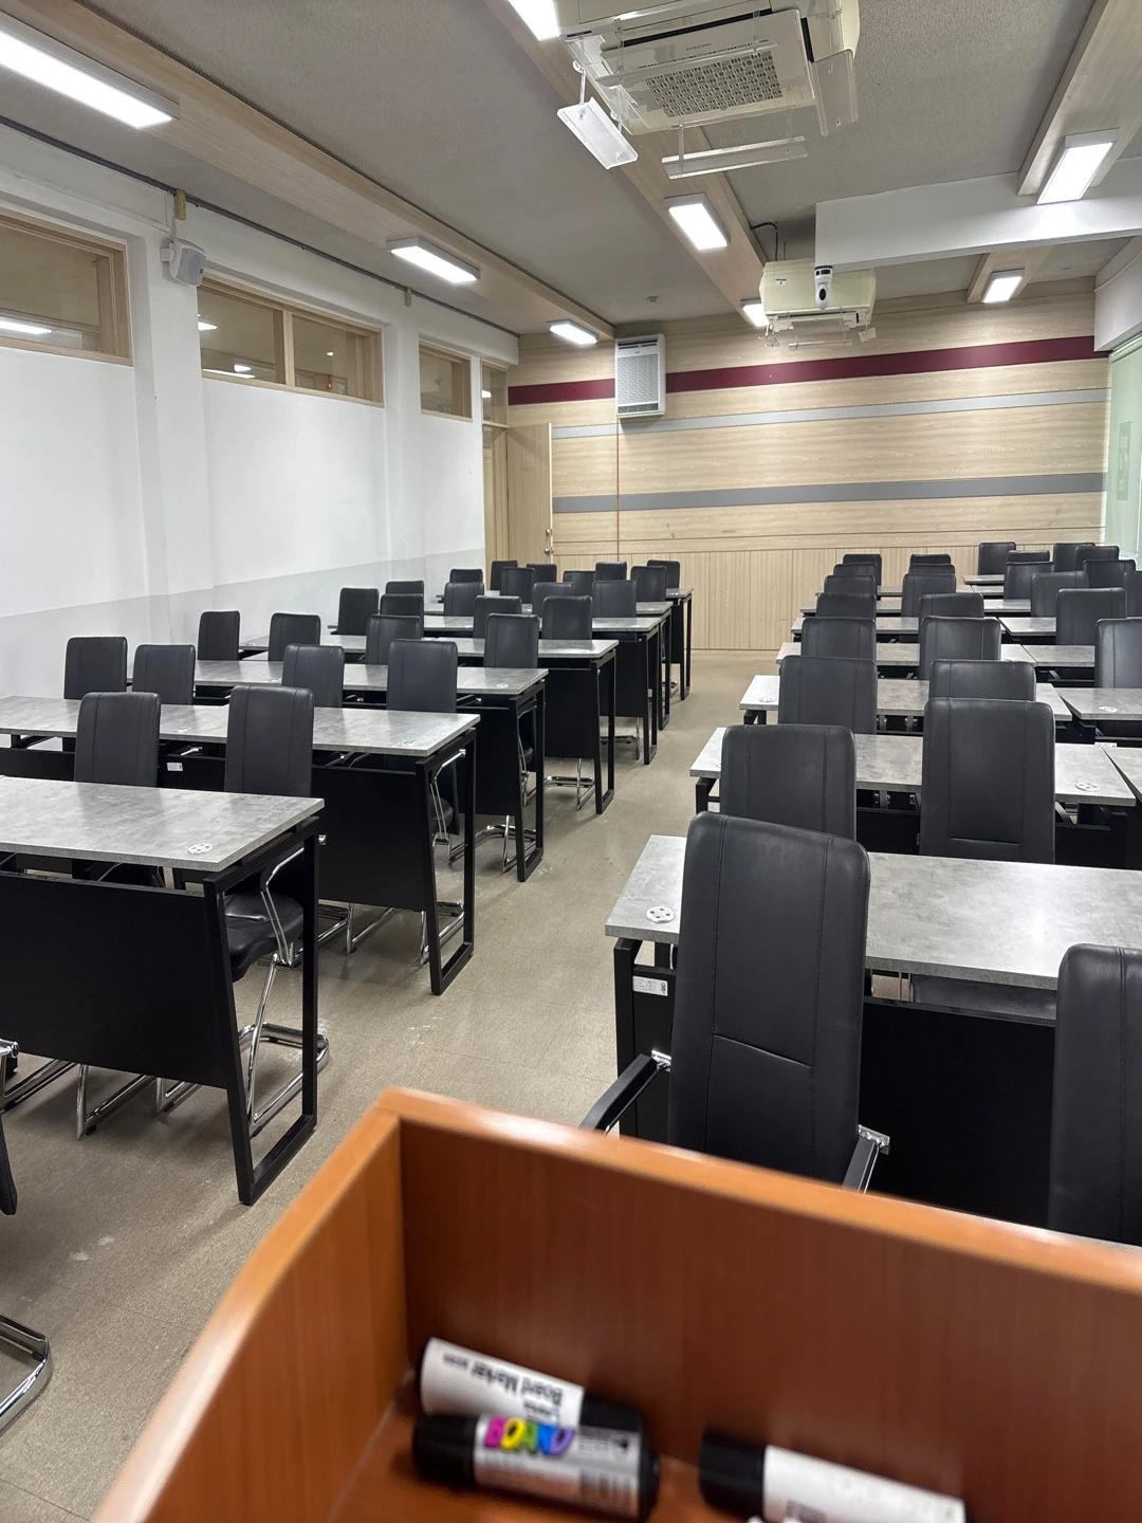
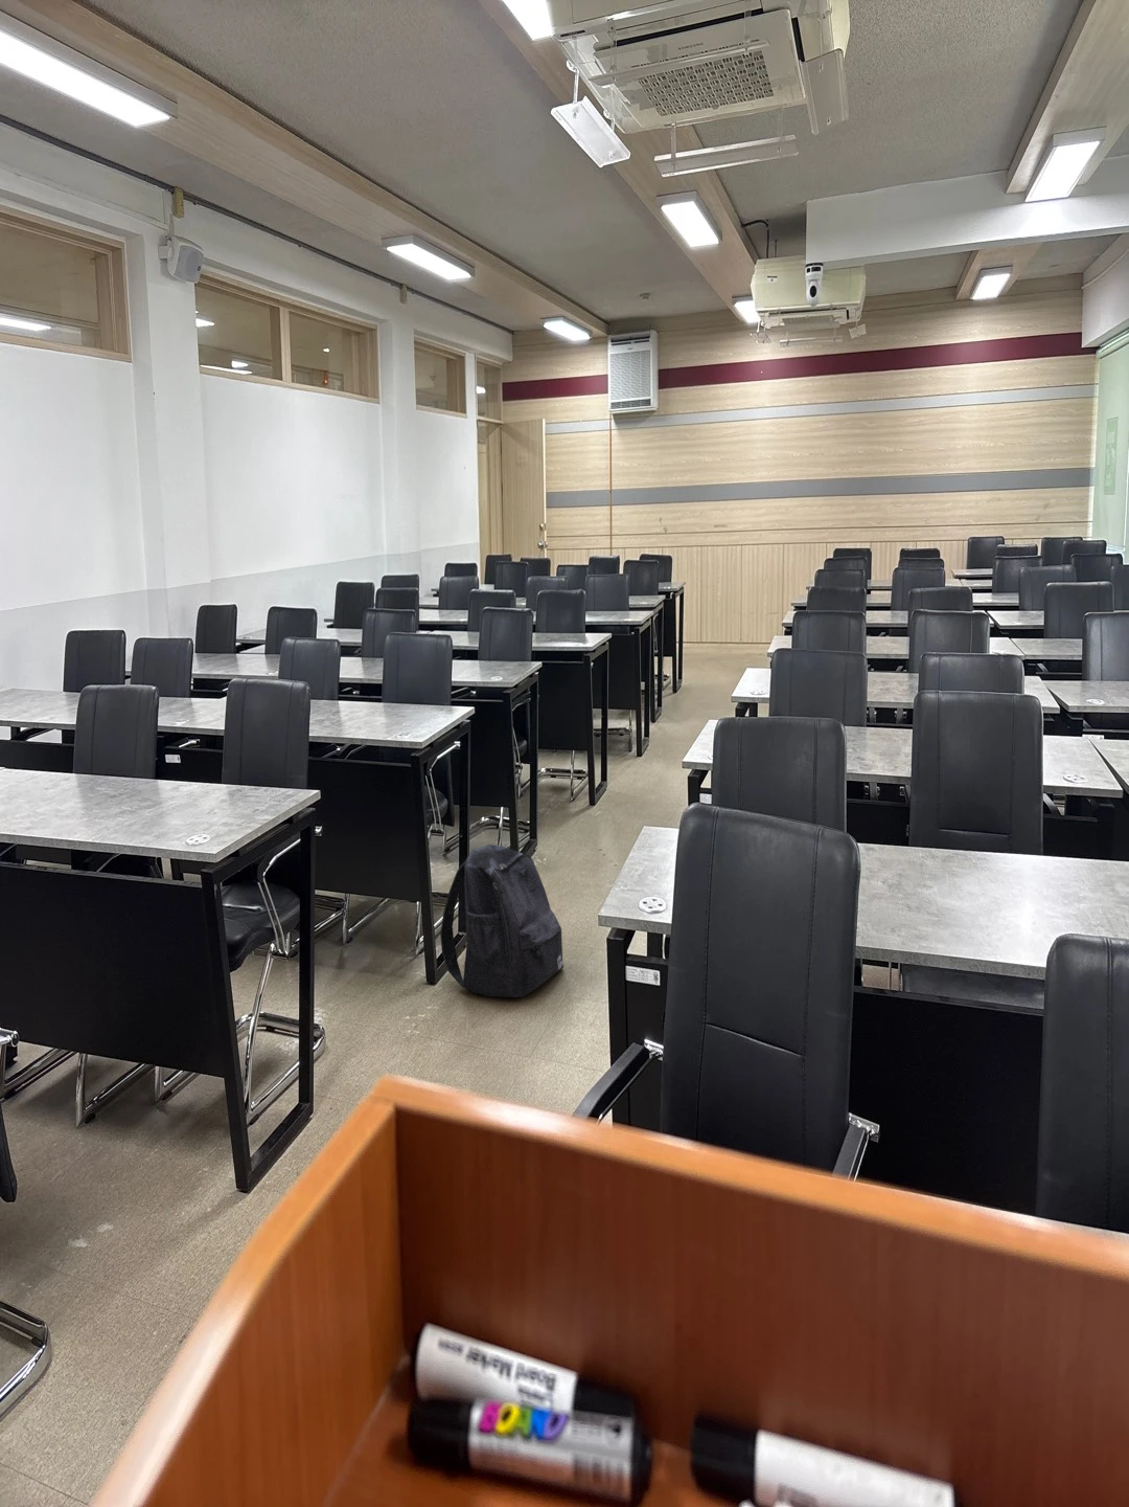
+ backpack [439,844,564,998]
